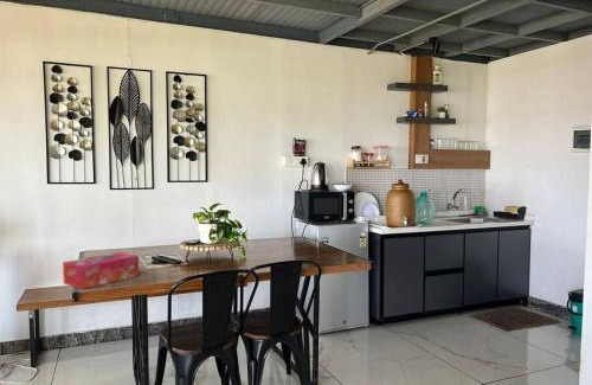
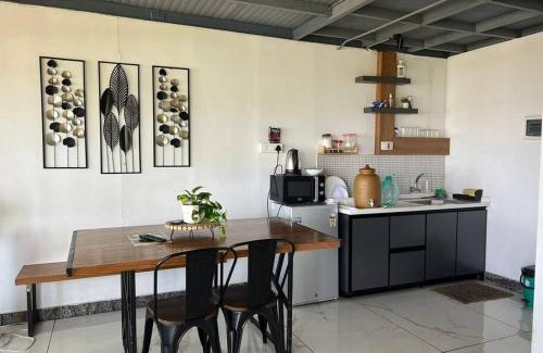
- tissue box [62,251,140,290]
